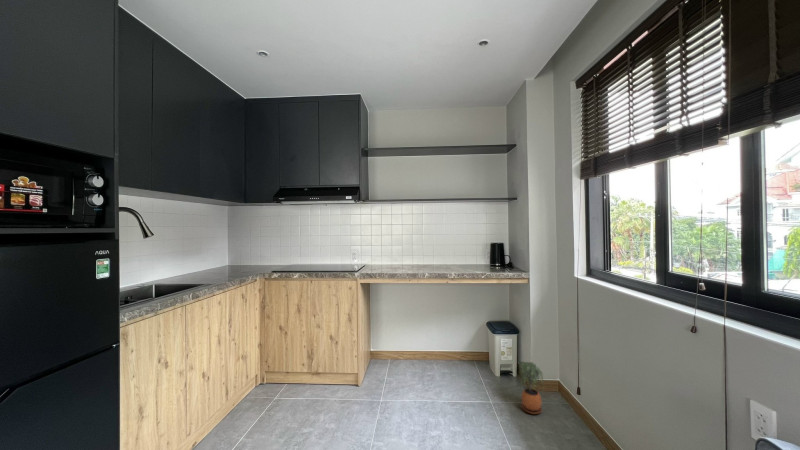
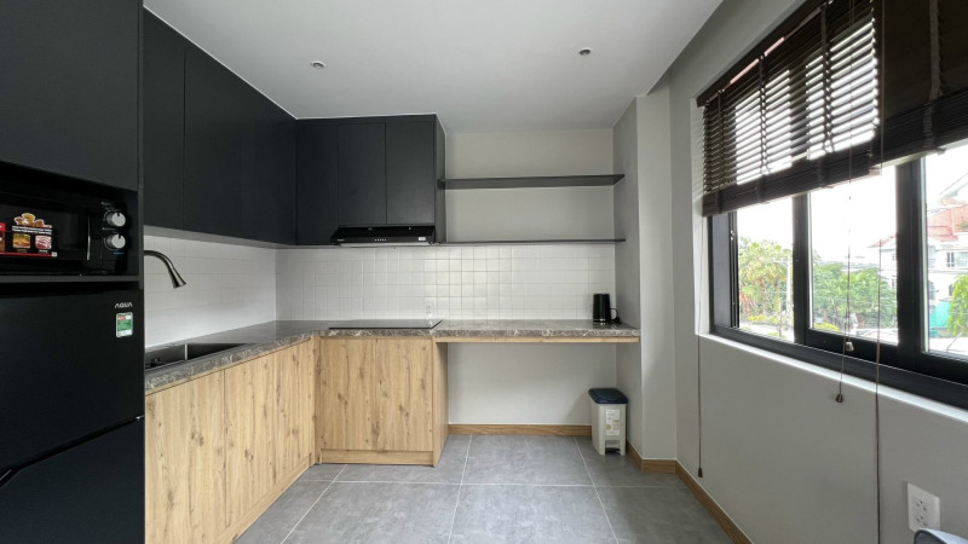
- potted plant [517,361,545,415]
